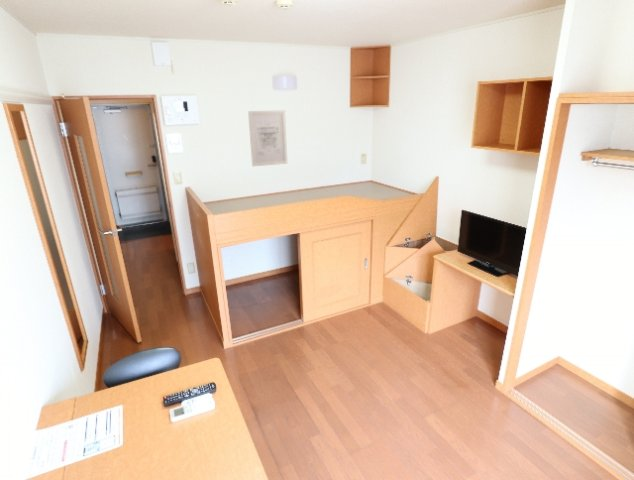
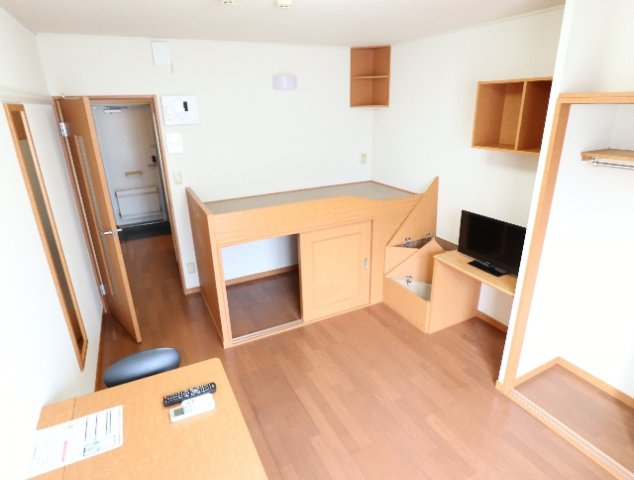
- wall art [247,109,288,167]
